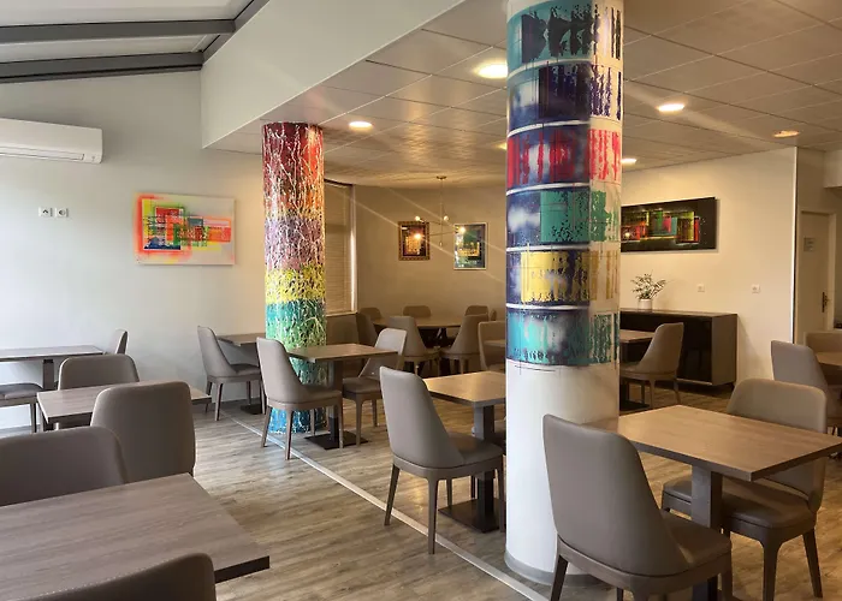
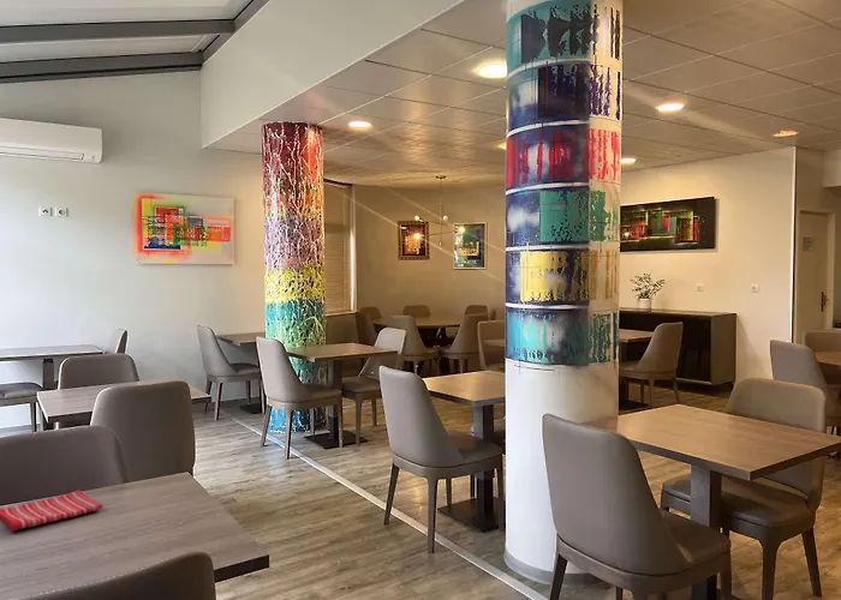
+ dish towel [0,490,105,532]
